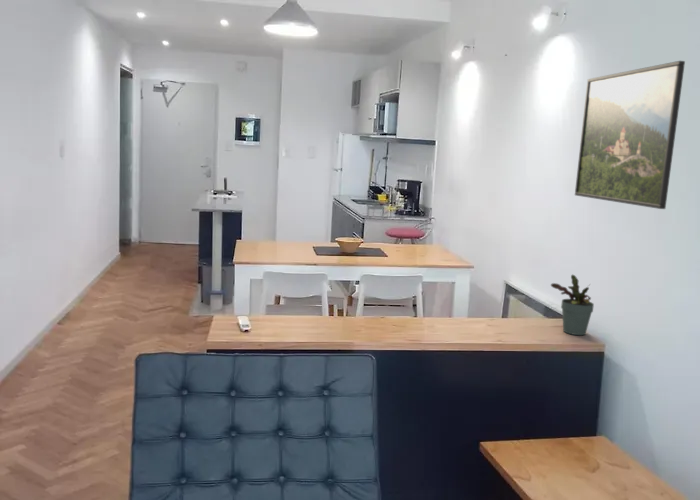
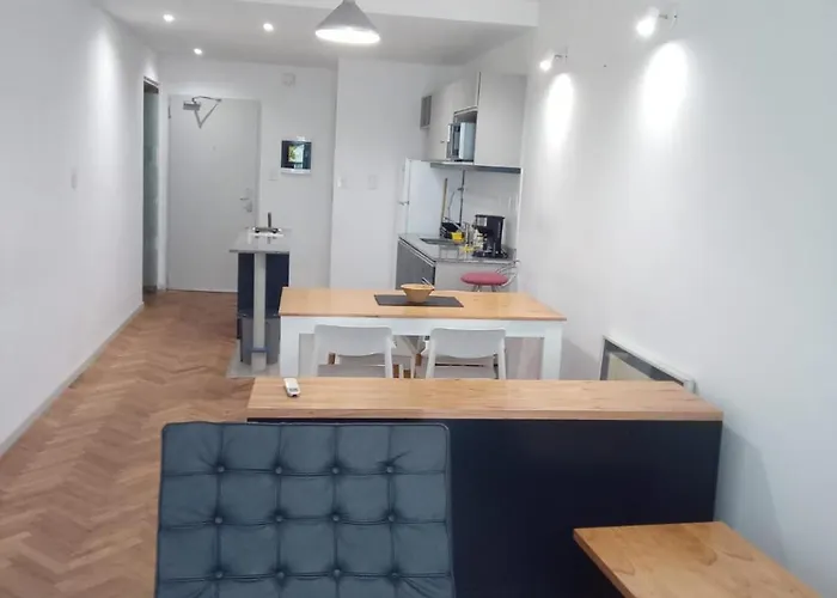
- potted plant [550,274,595,336]
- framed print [574,60,686,210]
